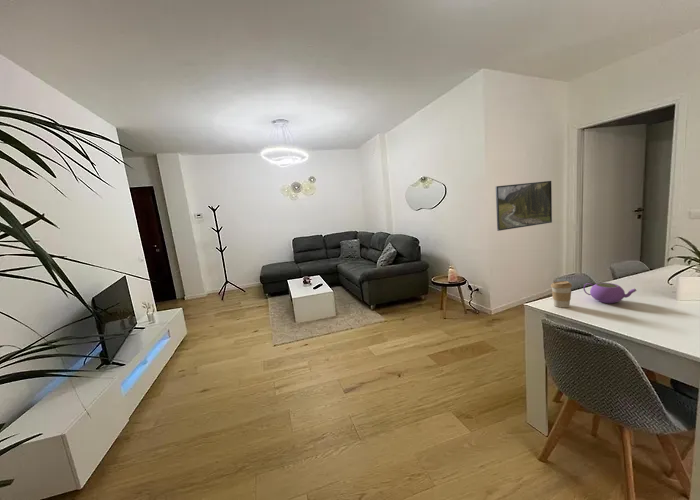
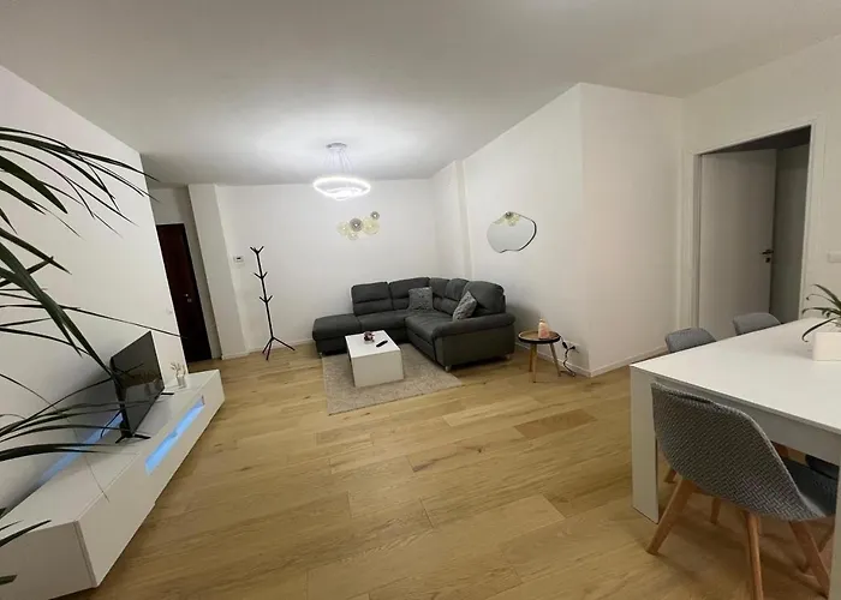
- teapot [583,282,638,304]
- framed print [495,180,553,232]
- coffee cup [550,280,573,308]
